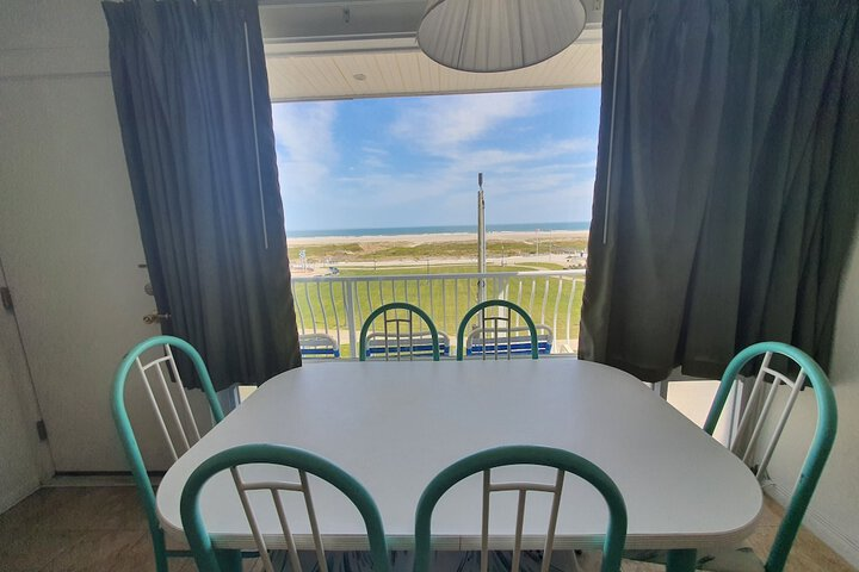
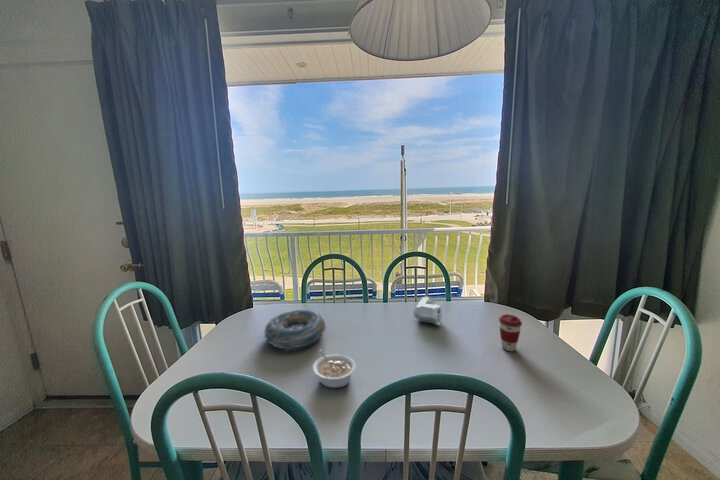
+ legume [312,348,357,389]
+ pipe fitting [413,296,443,327]
+ coffee cup [498,313,523,352]
+ decorative bowl [263,308,327,350]
